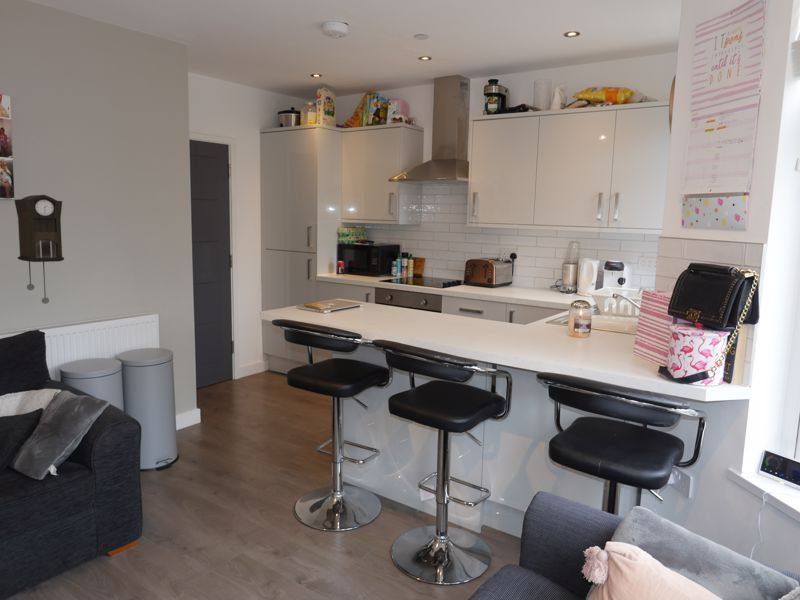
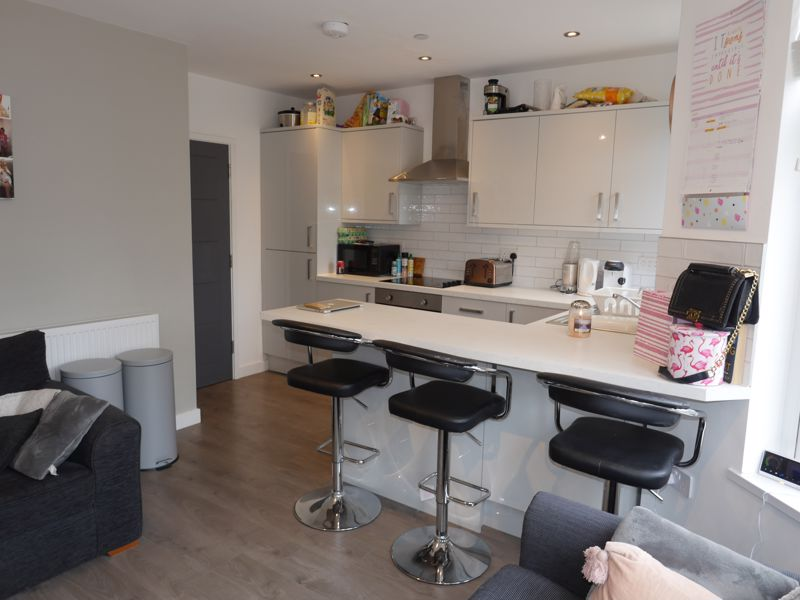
- pendulum clock [13,194,65,305]
